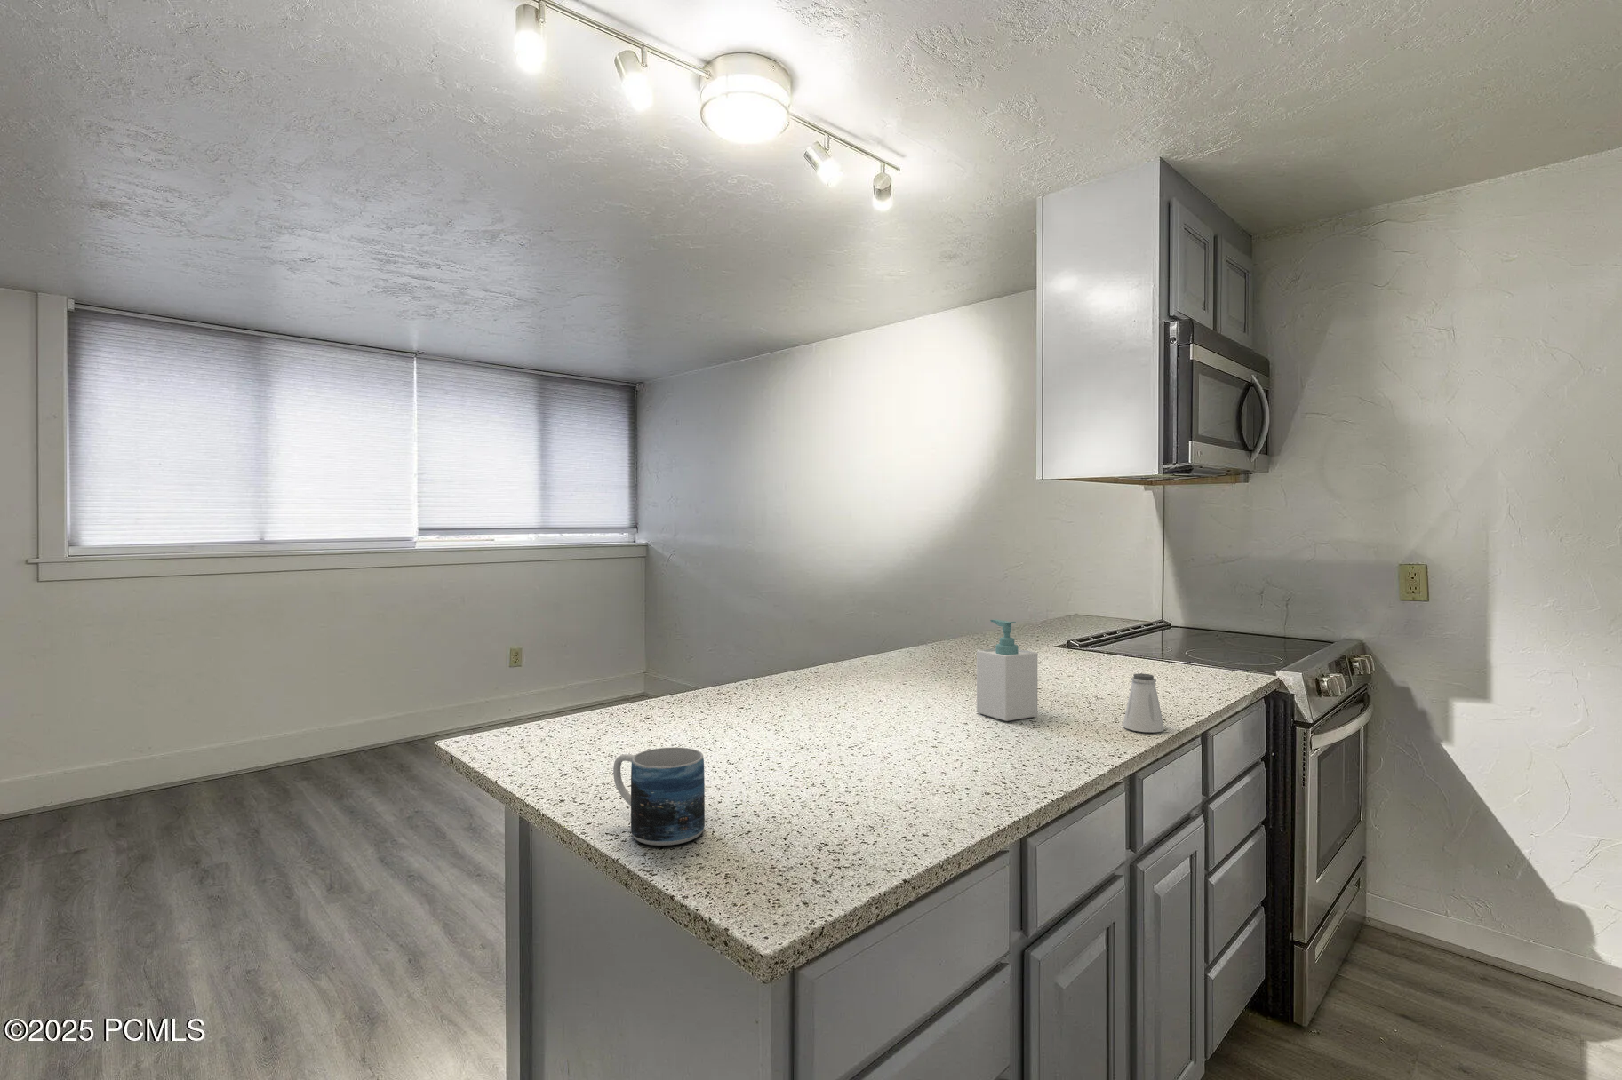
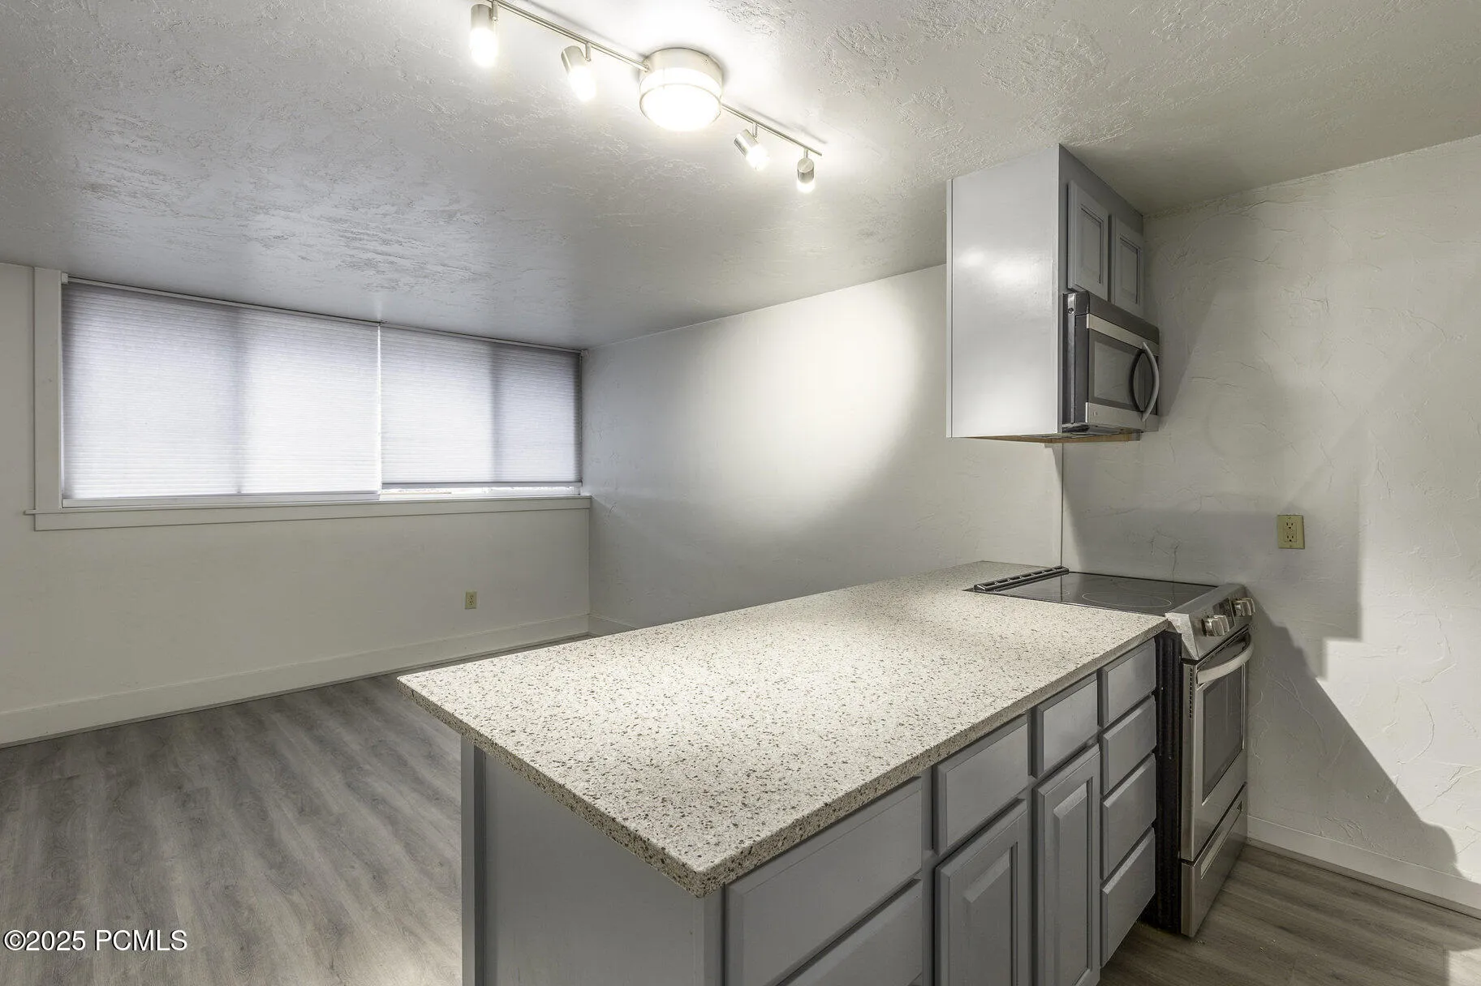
- saltshaker [1122,673,1165,733]
- soap bottle [976,620,1038,722]
- mug [613,747,705,846]
